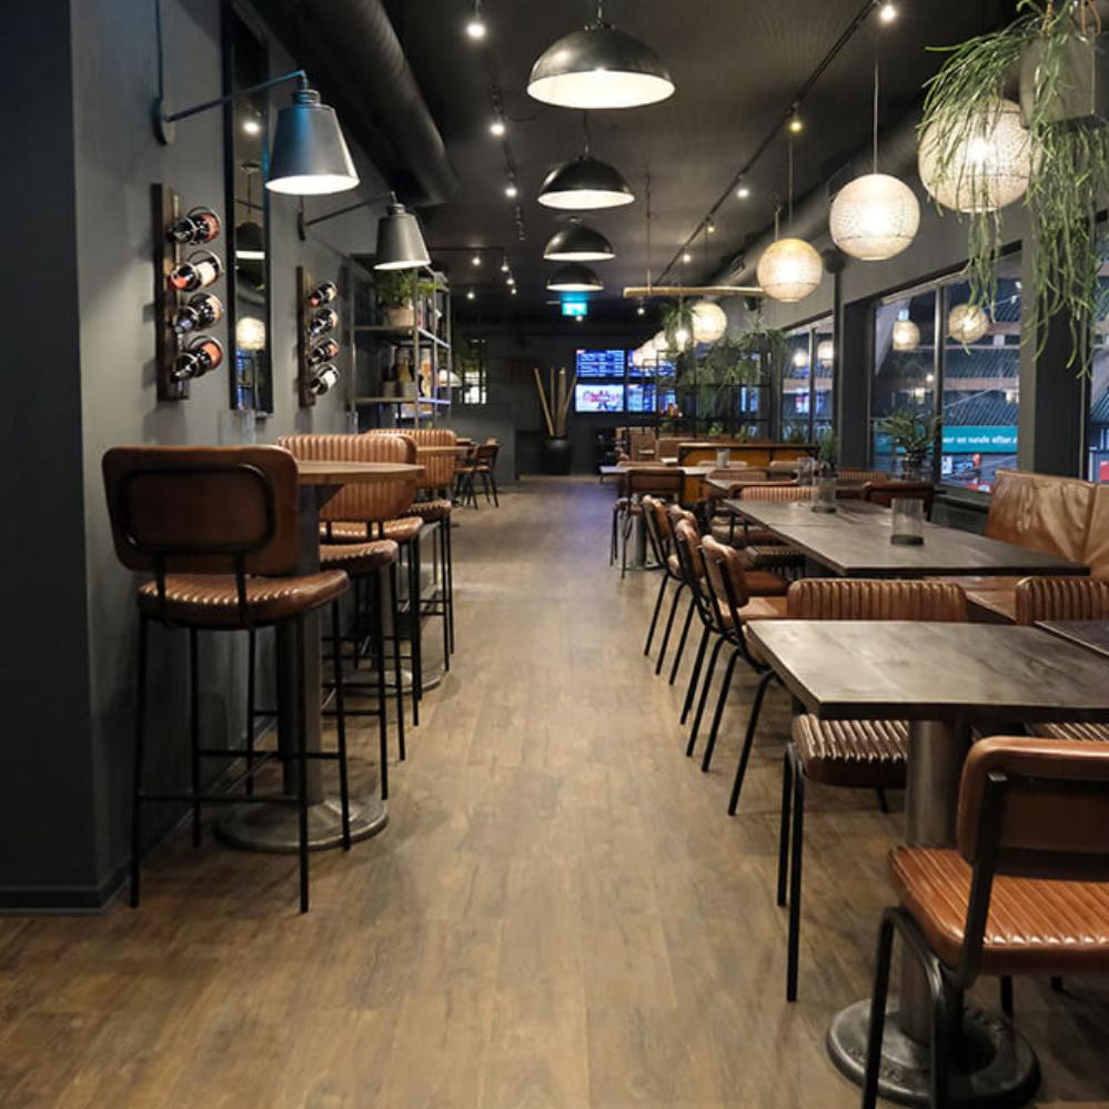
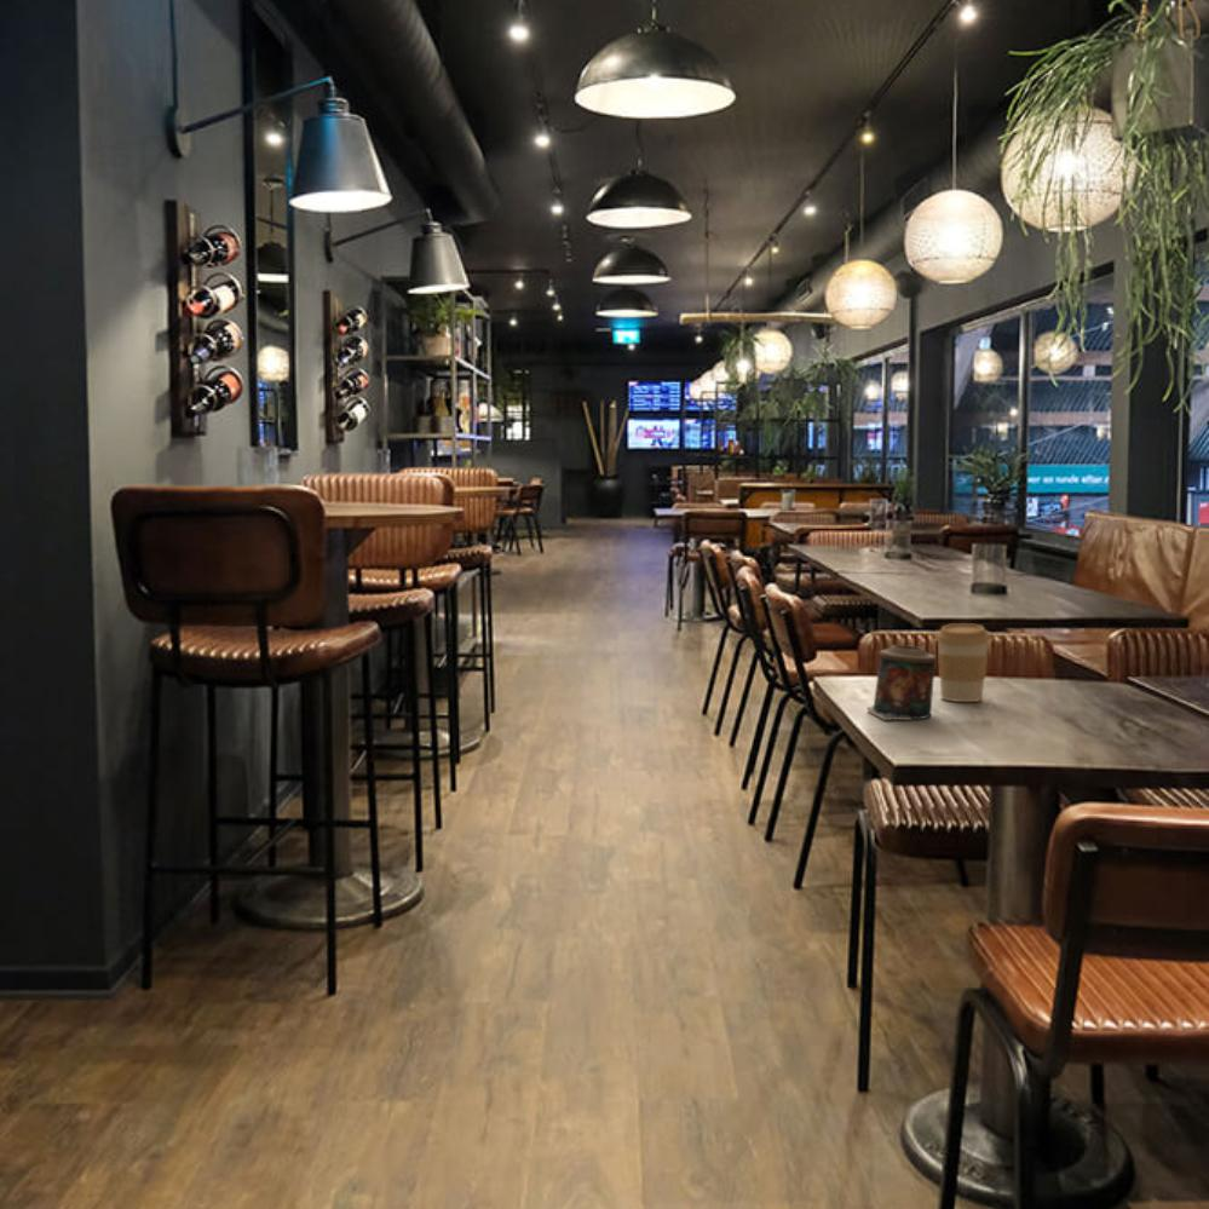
+ candle [867,644,937,721]
+ coffee cup [934,622,992,703]
